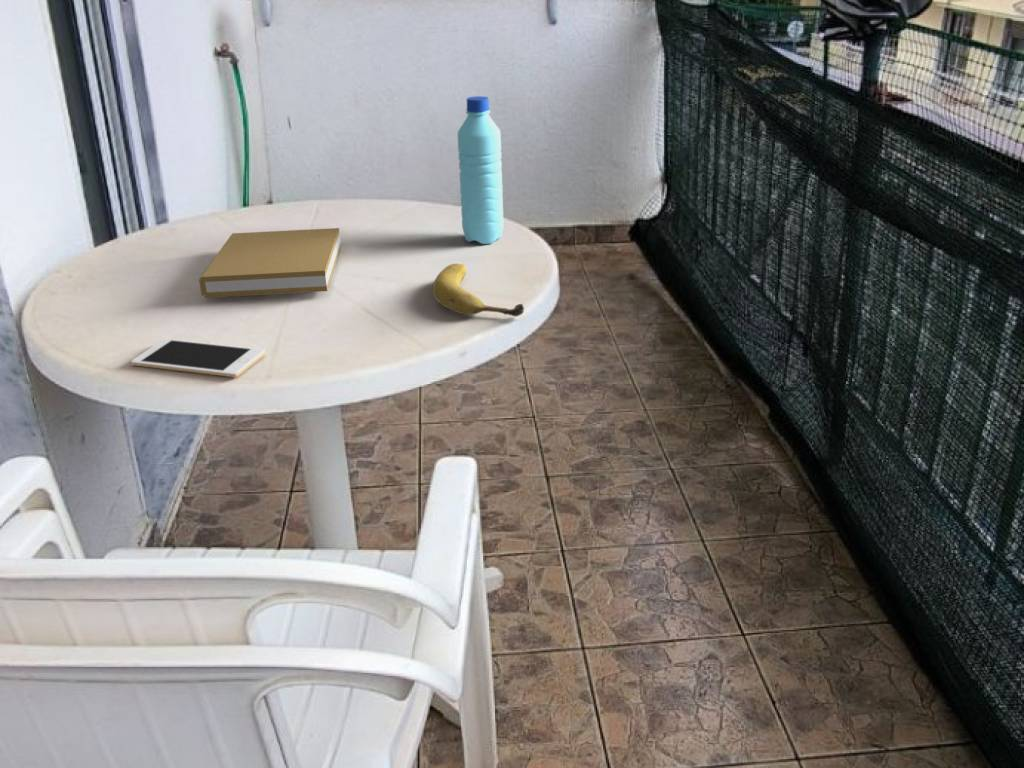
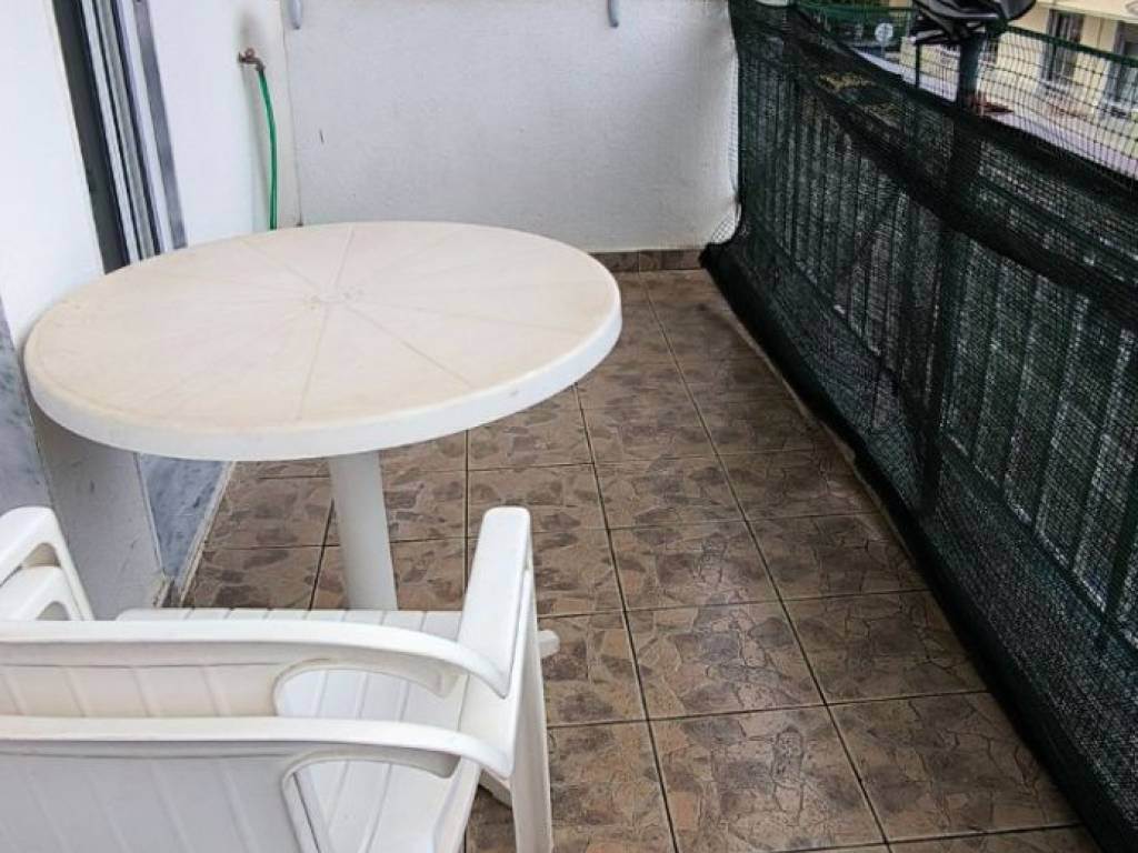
- book [198,227,342,299]
- water bottle [457,95,505,245]
- cell phone [130,338,266,378]
- fruit [432,263,525,318]
